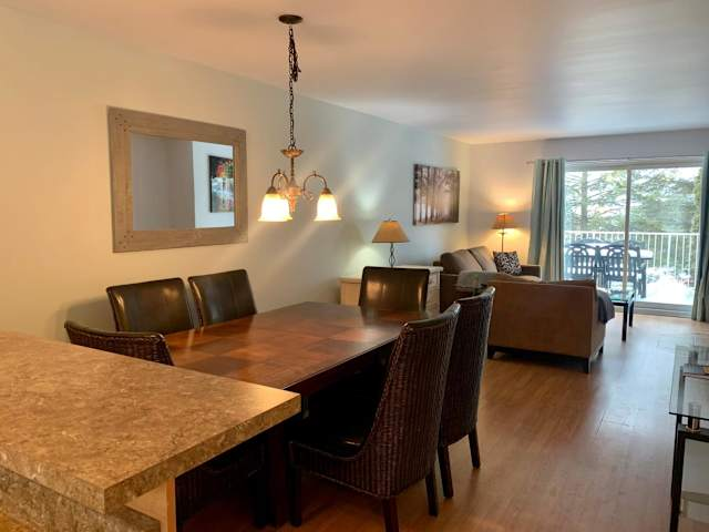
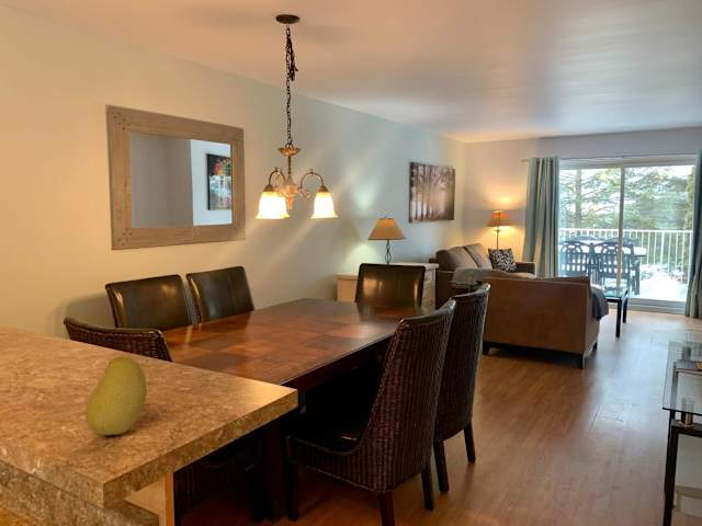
+ fruit [84,355,148,436]
